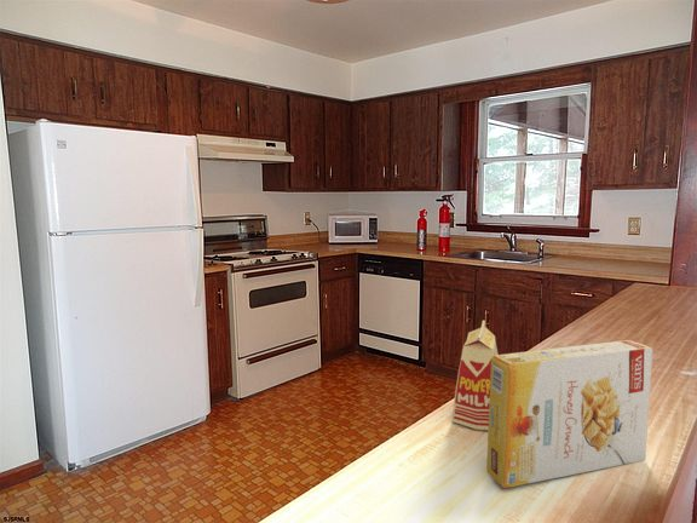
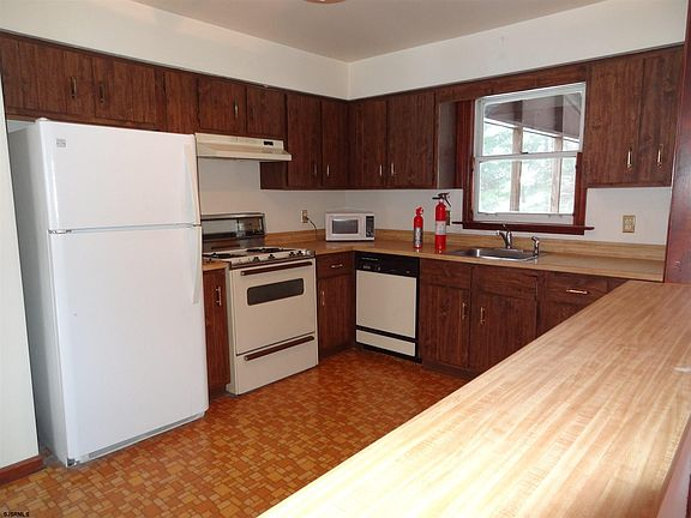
- cereal box [485,339,653,489]
- milk carton [450,320,499,431]
